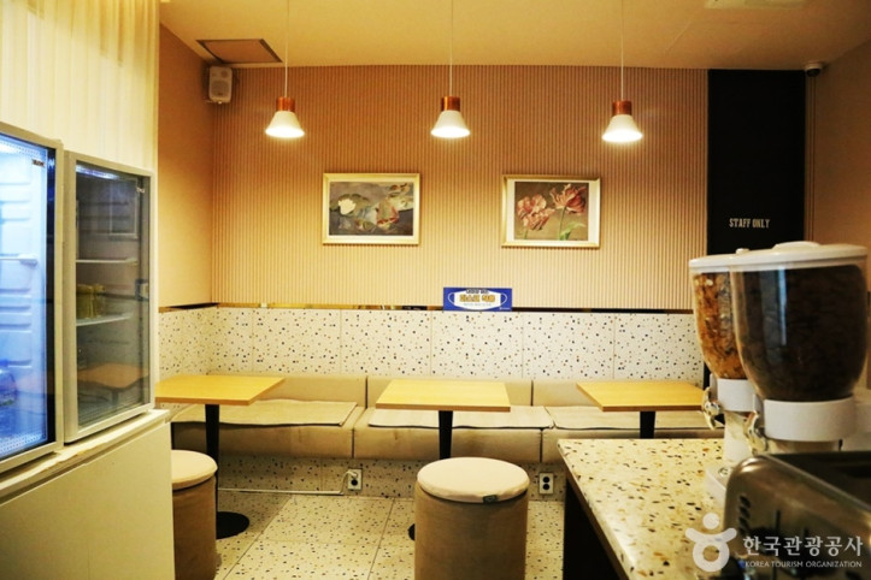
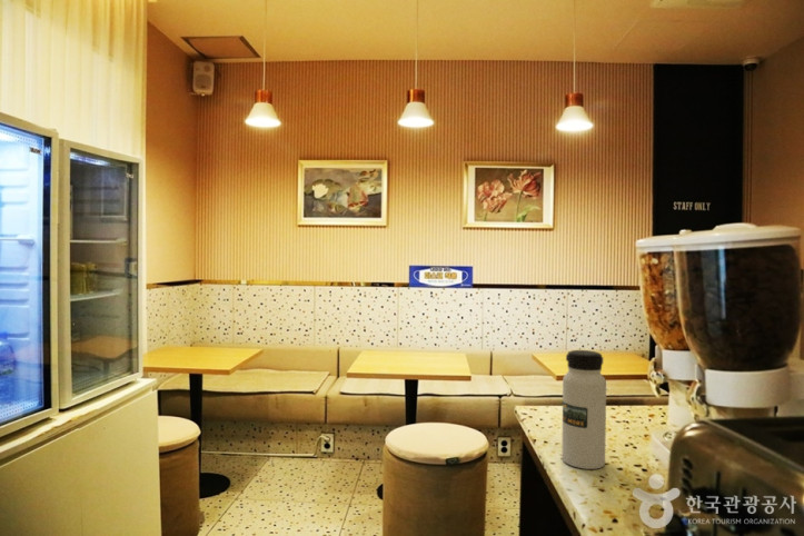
+ water bottle [560,349,607,470]
